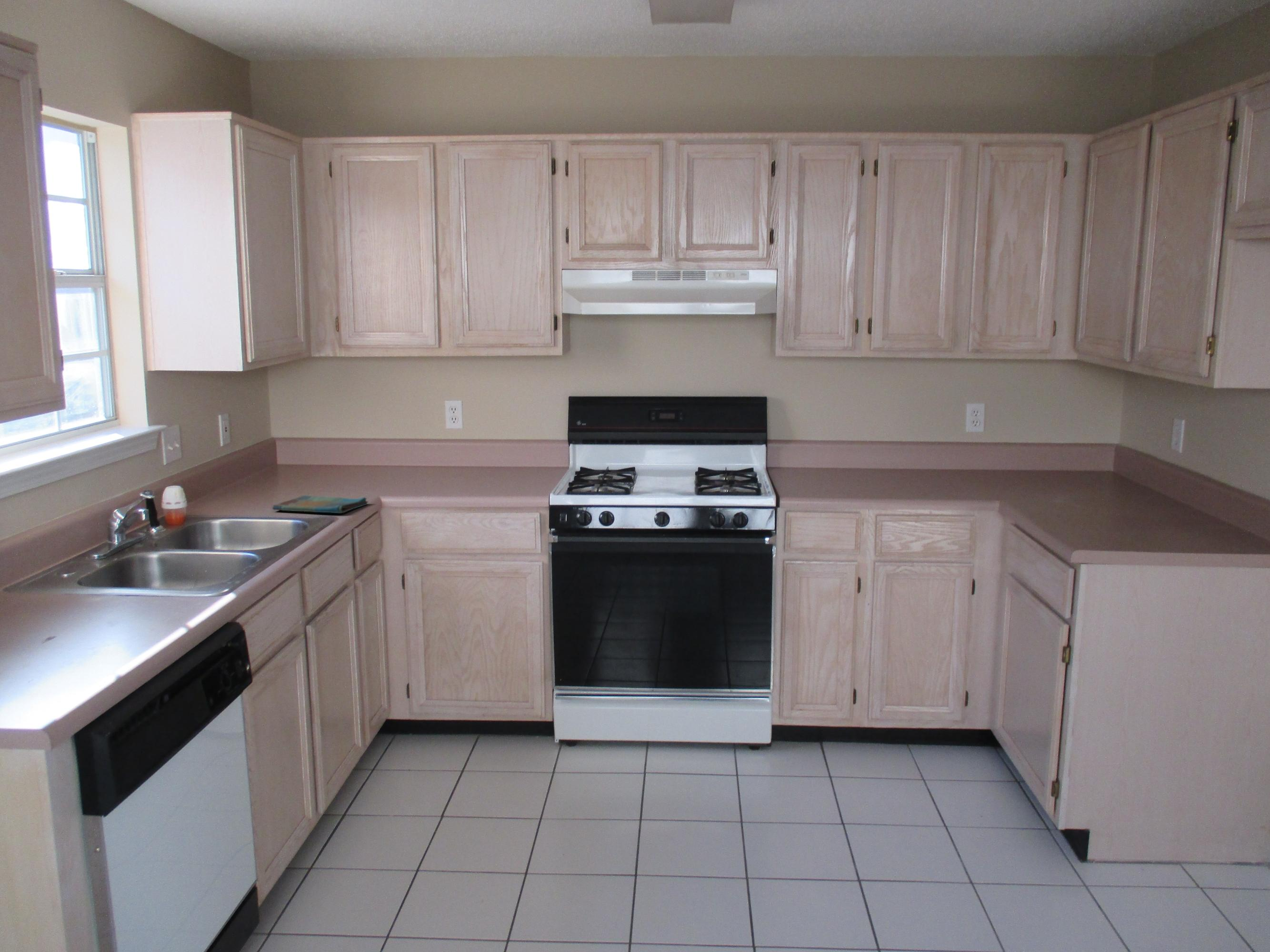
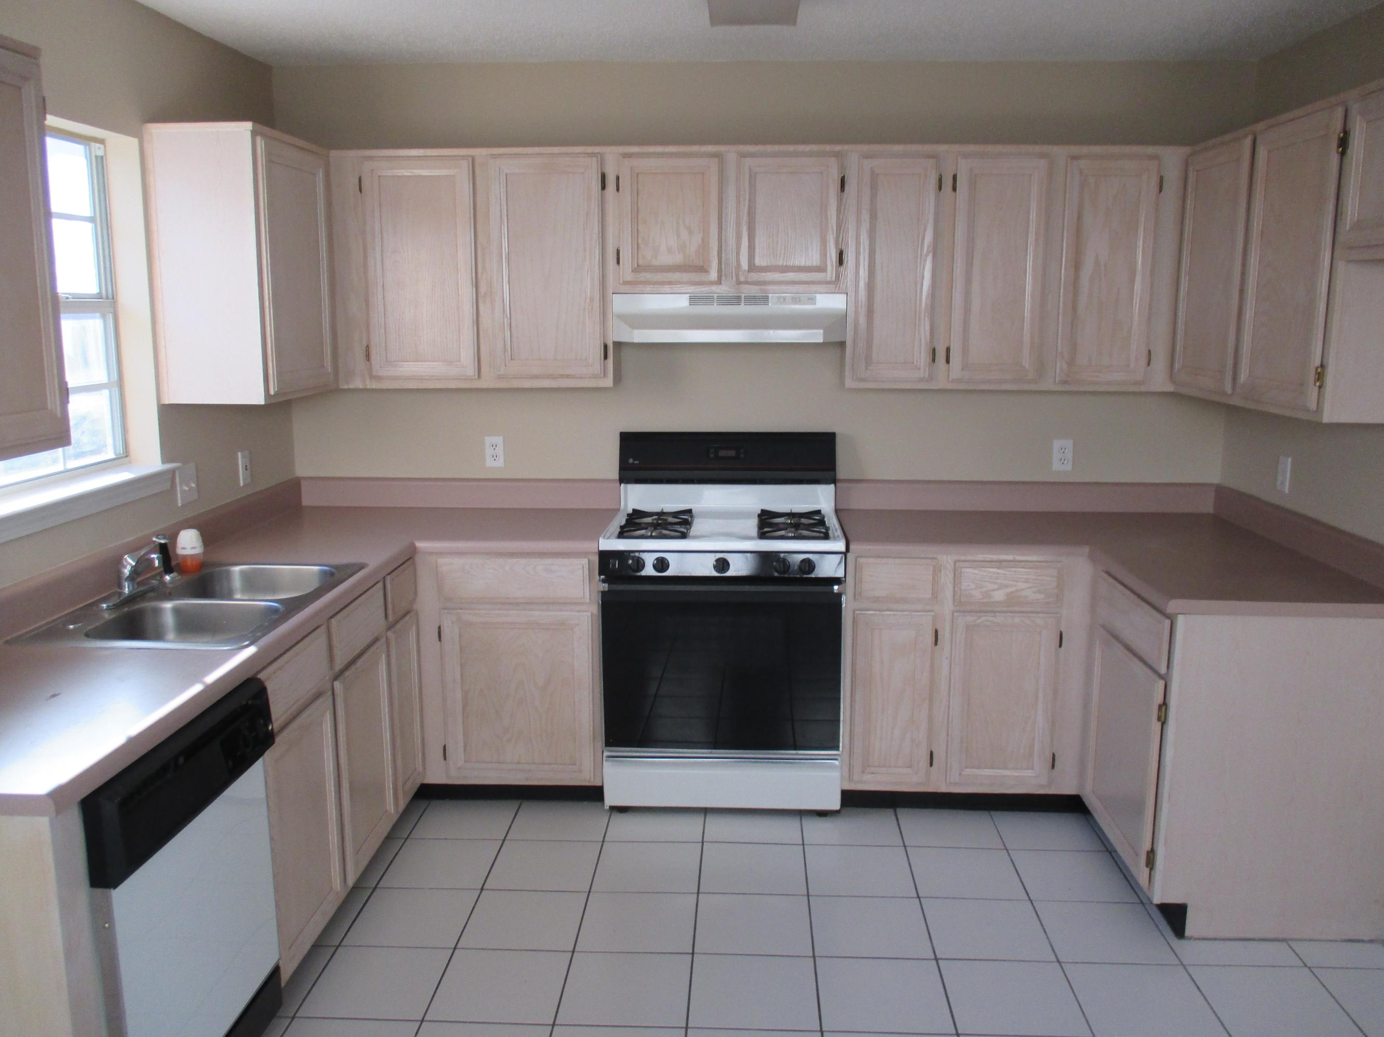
- dish towel [272,495,369,514]
